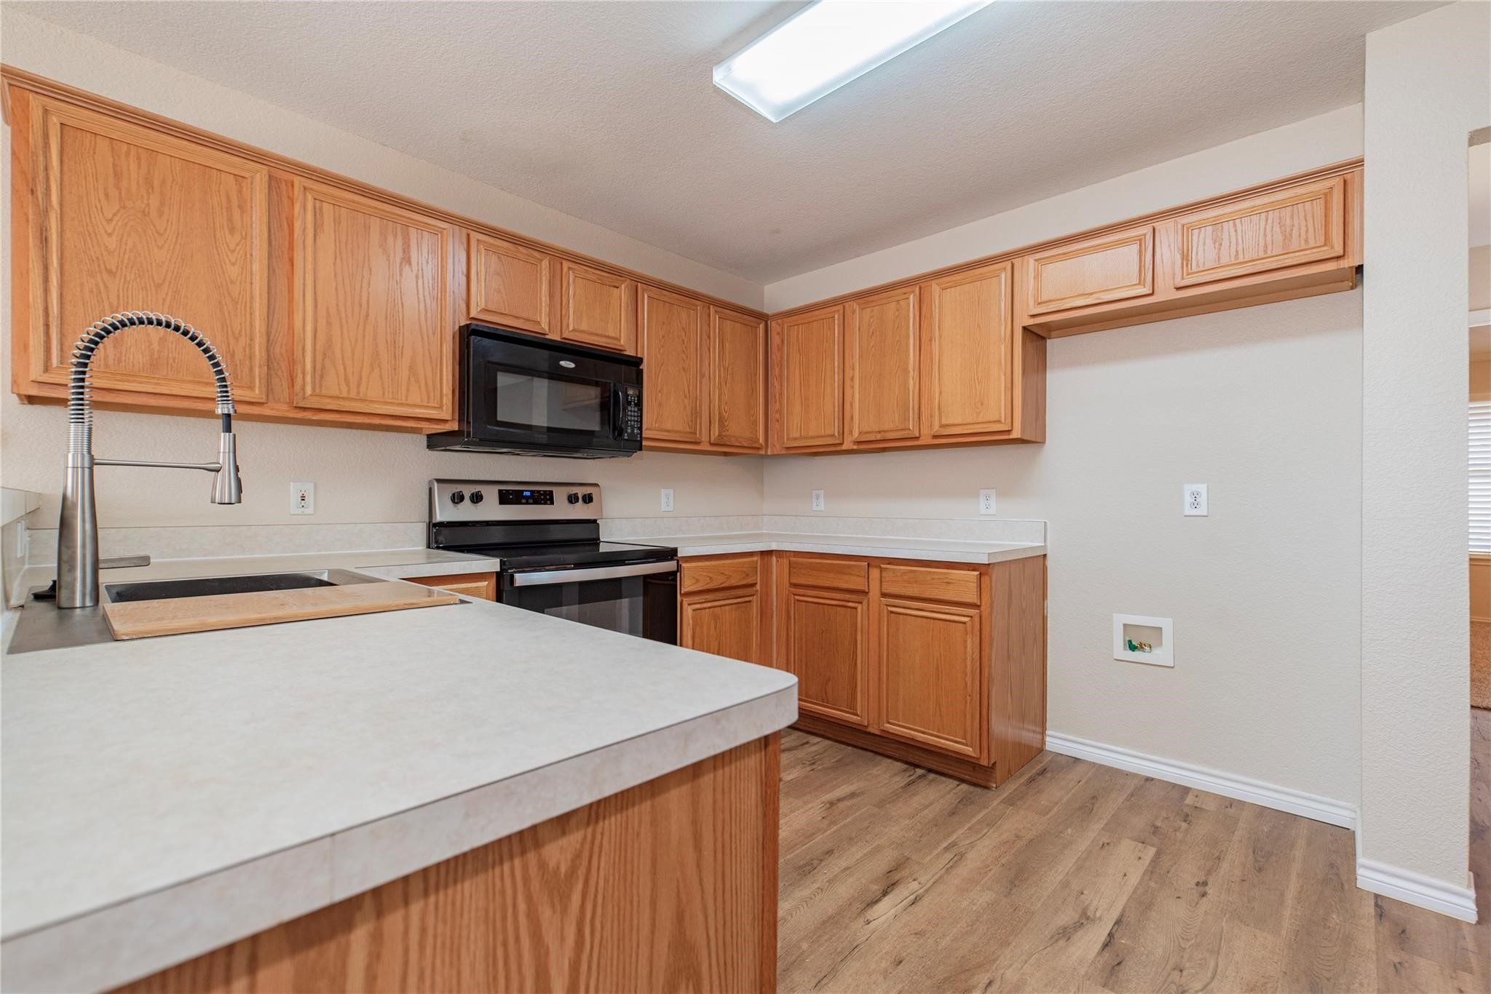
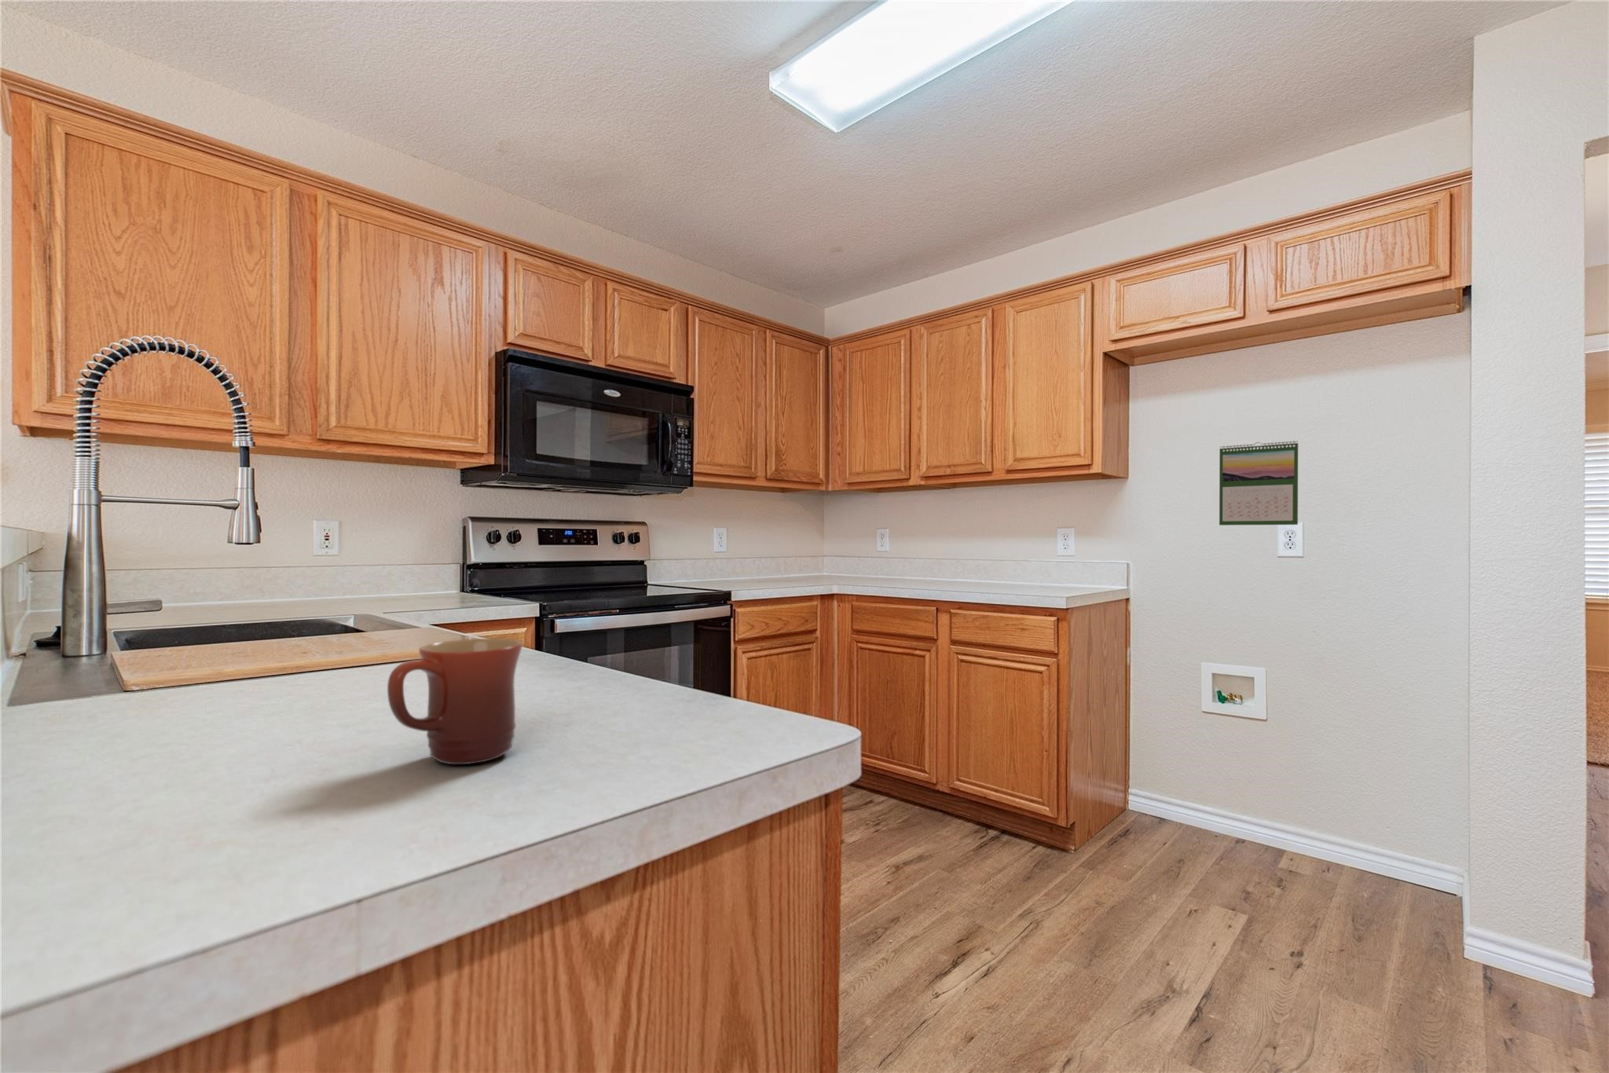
+ calendar [1219,441,1299,526]
+ mug [387,638,523,765]
